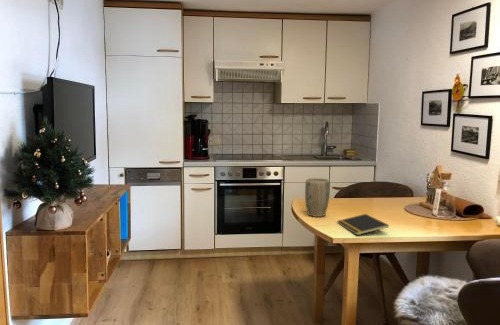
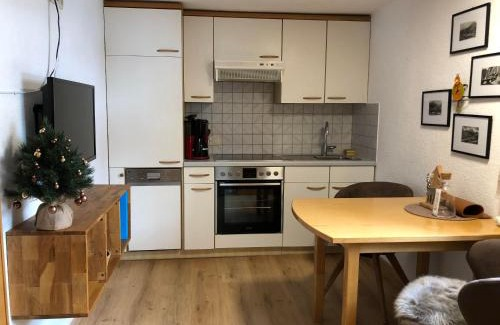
- notepad [337,213,390,236]
- plant pot [304,177,331,218]
